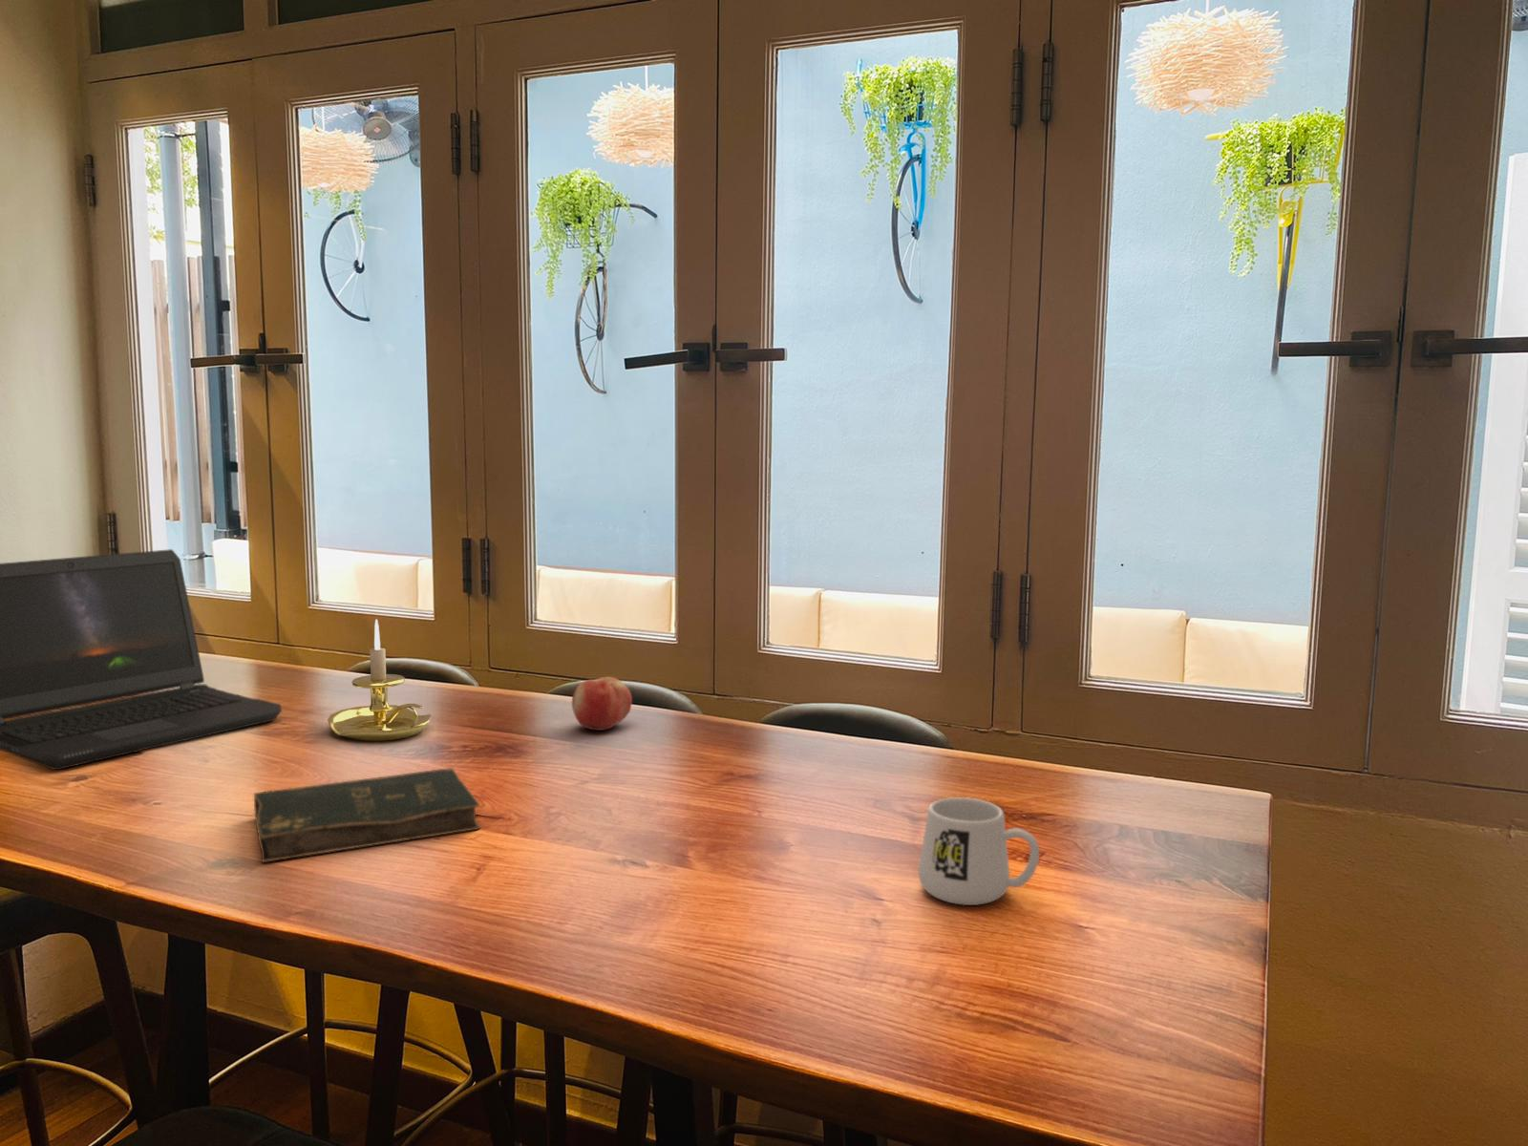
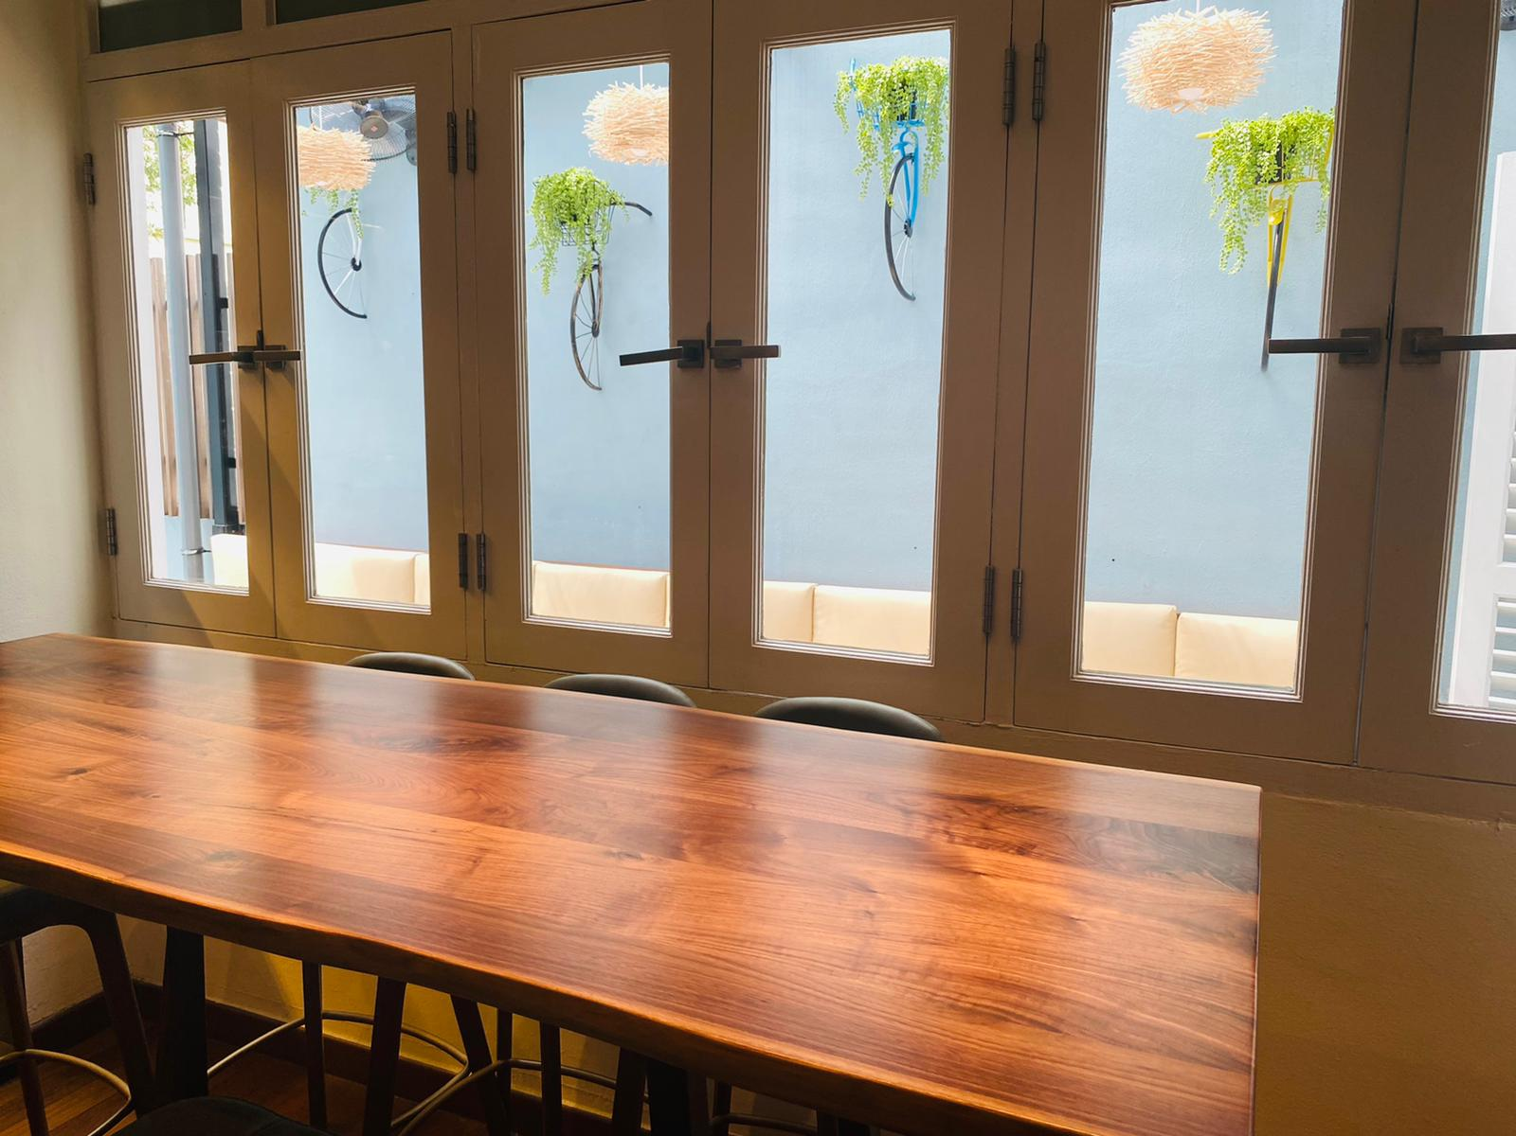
- fruit [571,677,633,732]
- laptop computer [0,548,283,770]
- mug [918,797,1040,906]
- candle holder [326,619,432,742]
- bible [253,767,482,863]
